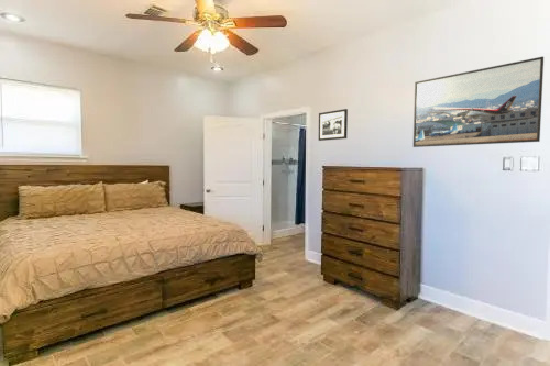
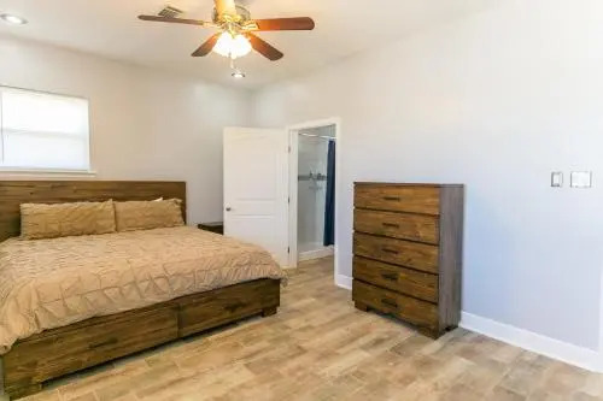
- picture frame [318,108,349,142]
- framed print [413,55,544,148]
